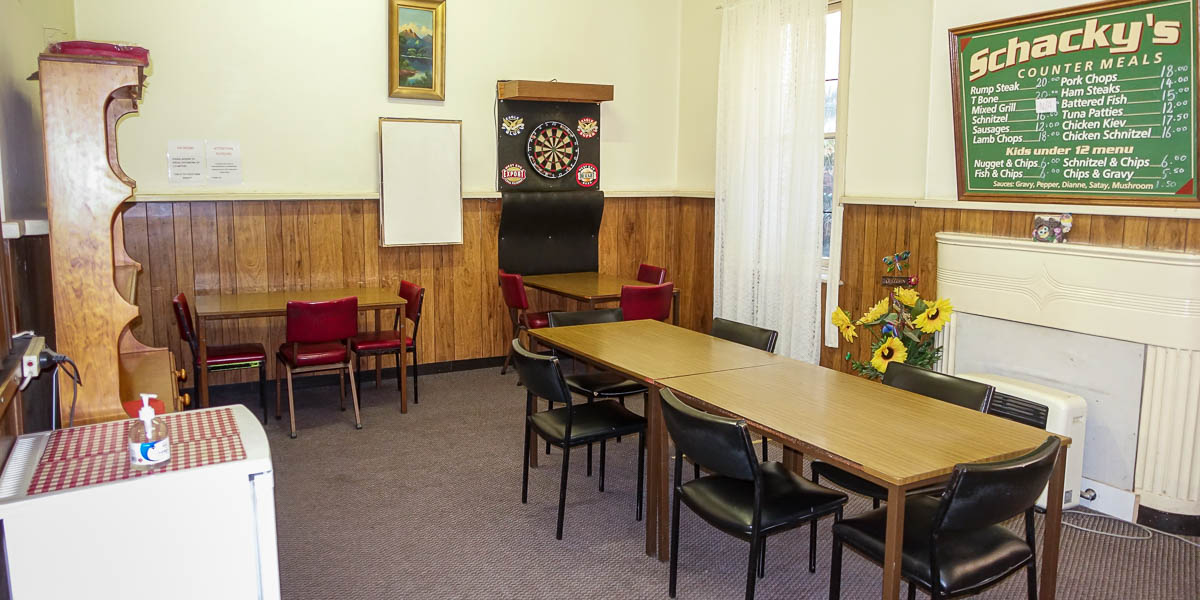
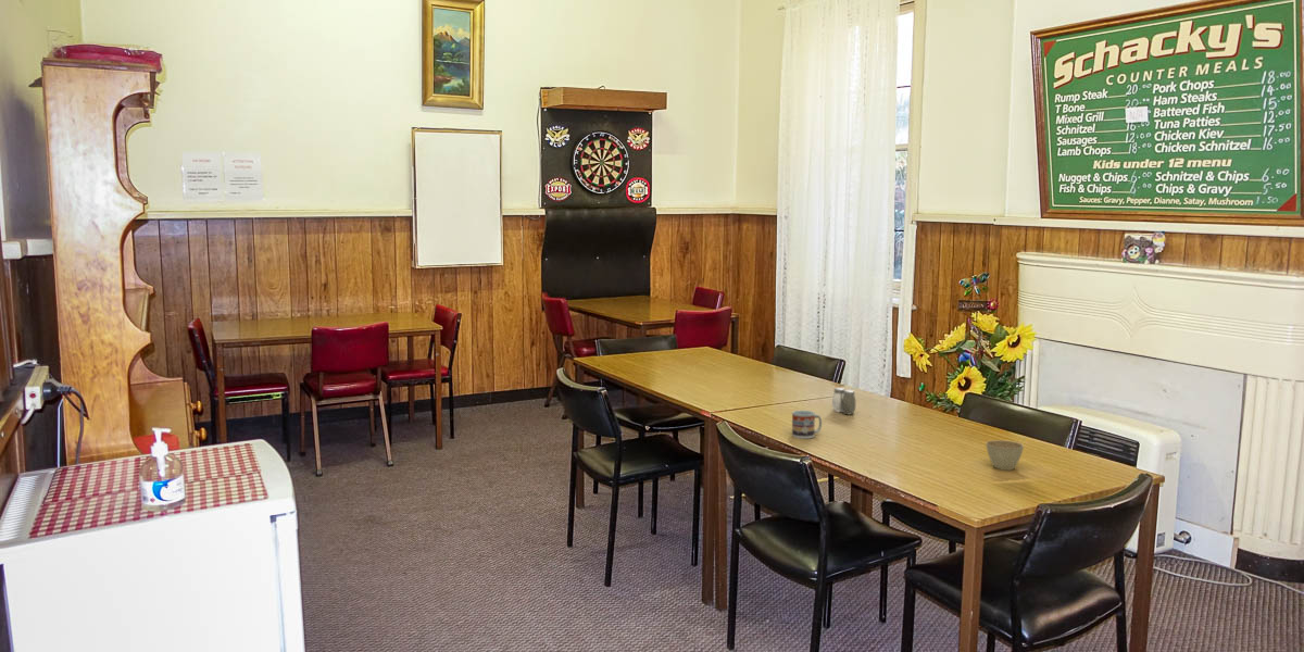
+ flower pot [986,439,1025,472]
+ cup [791,410,823,440]
+ salt and pepper shaker [831,387,856,415]
